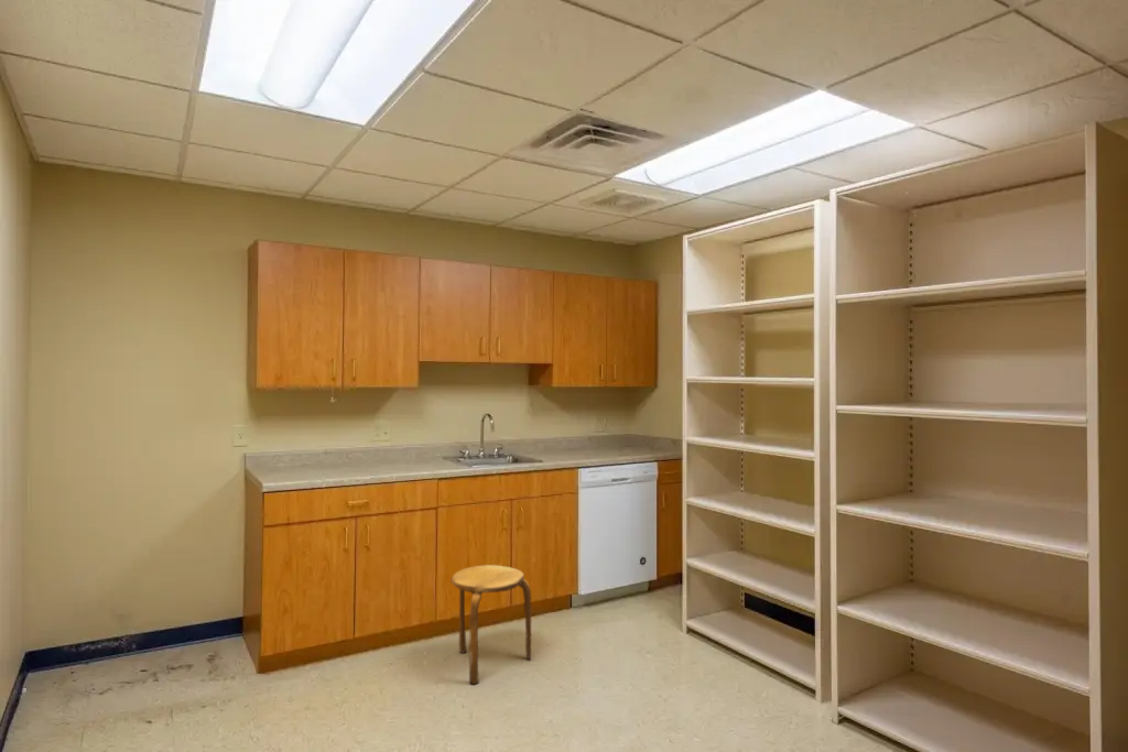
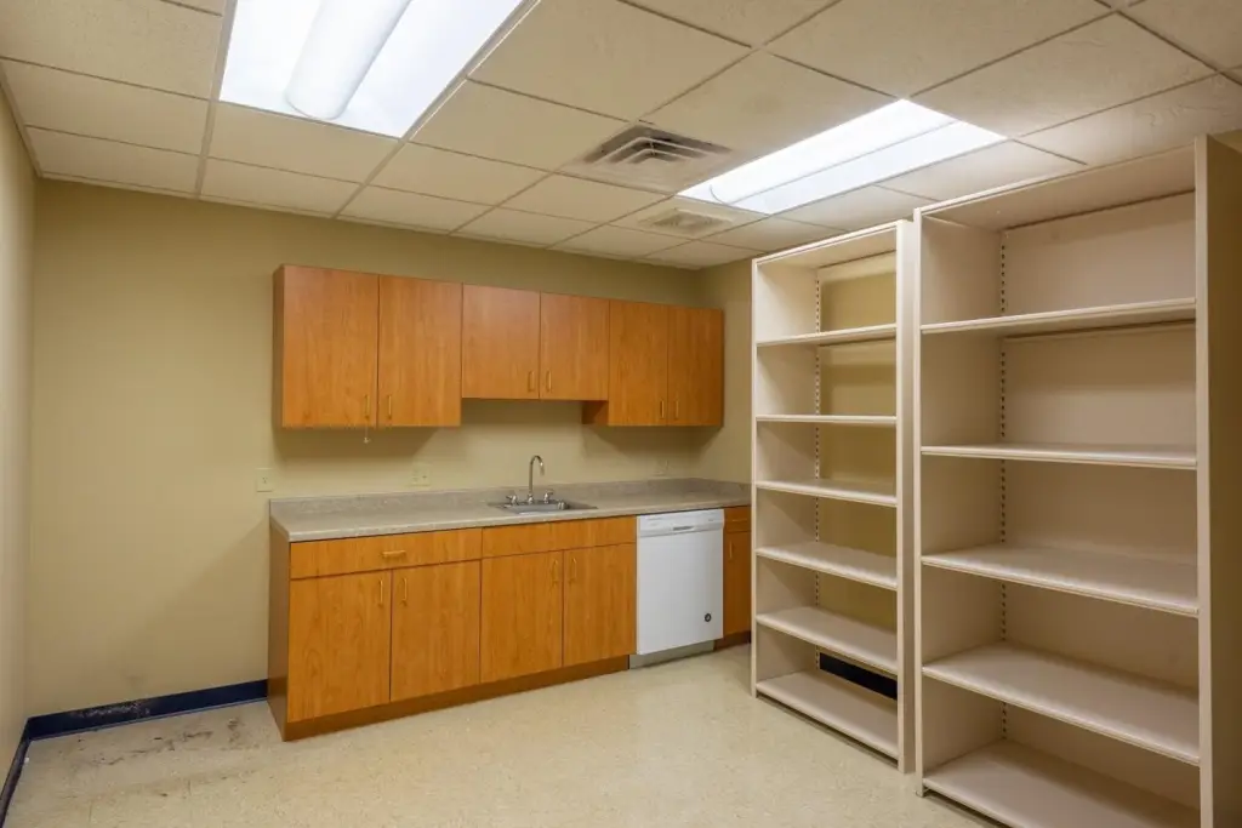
- stool [449,564,532,685]
